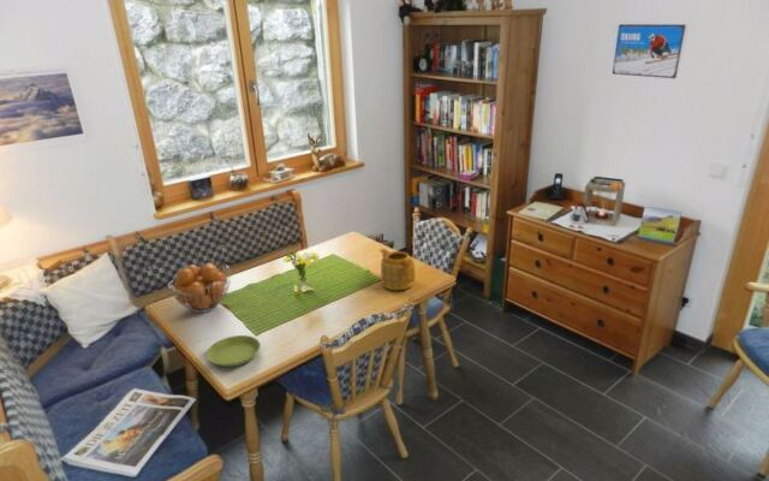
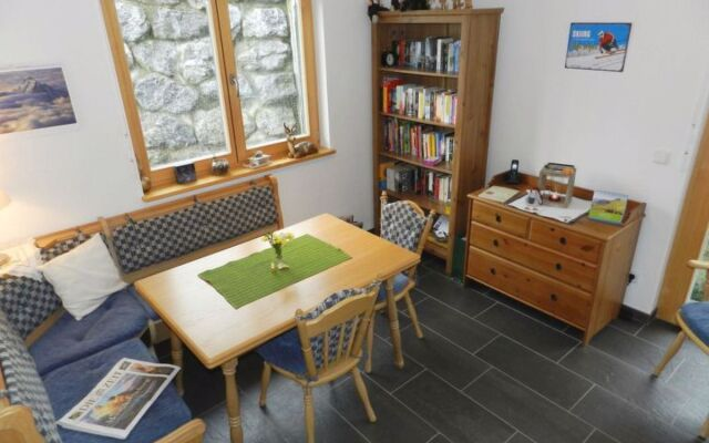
- fruit basket [166,262,232,314]
- saucer [205,334,262,368]
- teapot [378,248,416,291]
